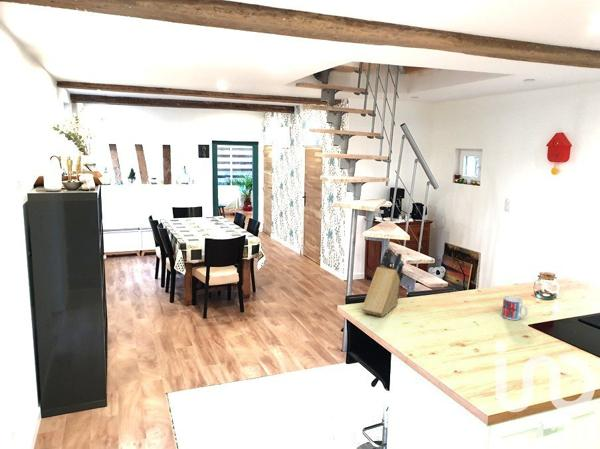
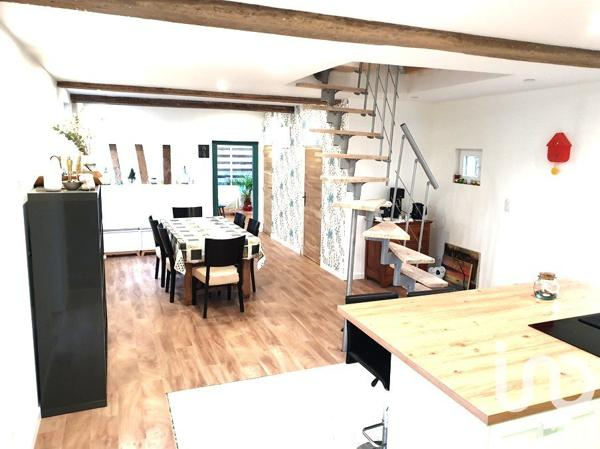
- knife block [361,247,405,317]
- mug [501,295,529,321]
